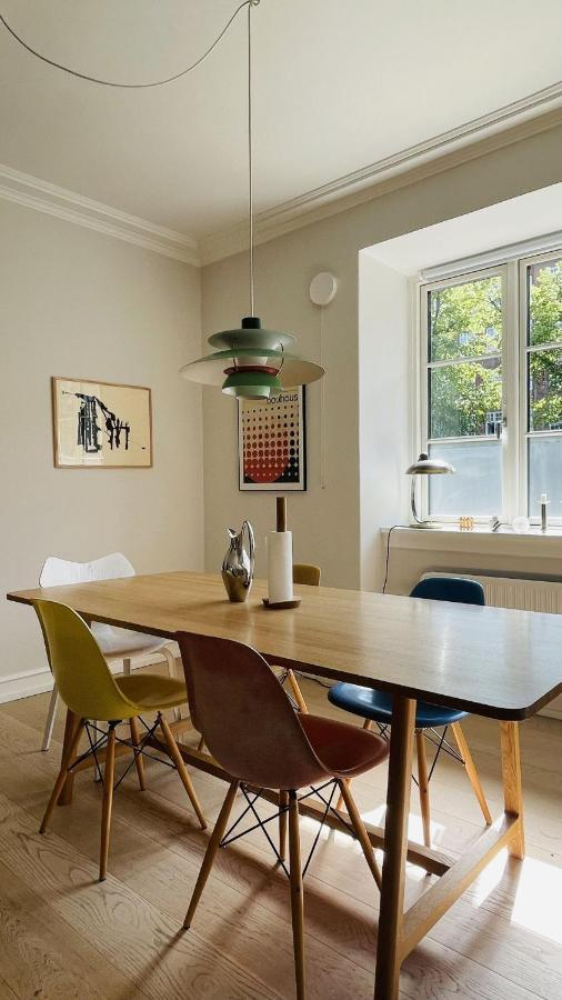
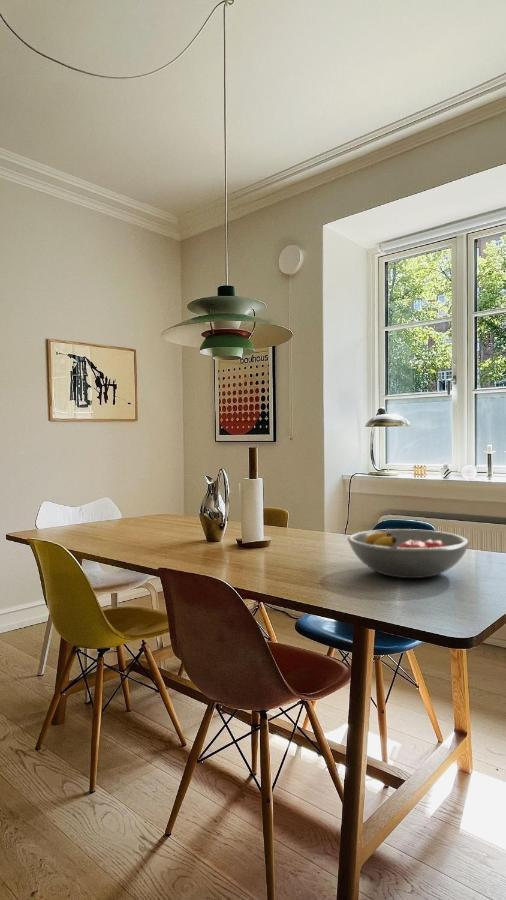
+ fruit bowl [346,528,471,579]
